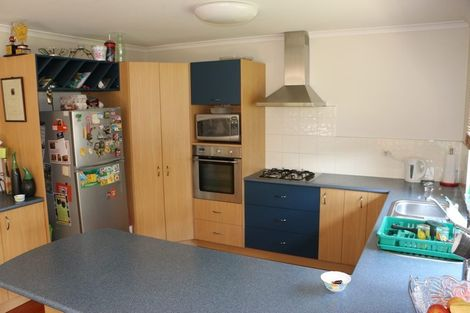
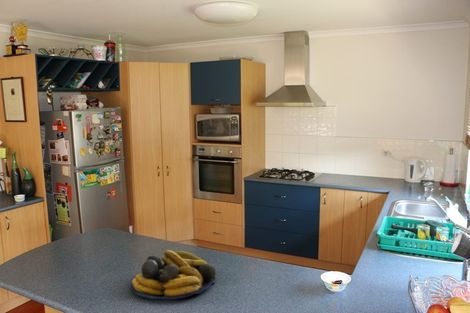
+ fruit bowl [130,249,218,300]
